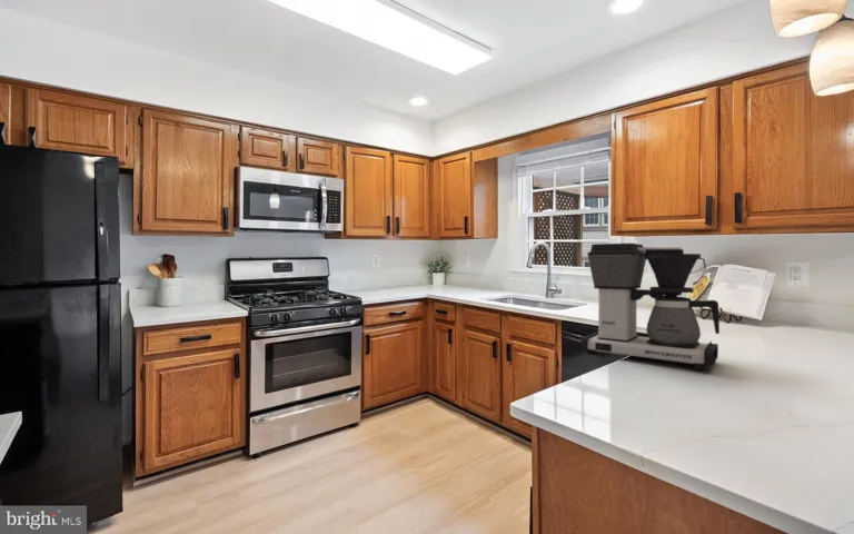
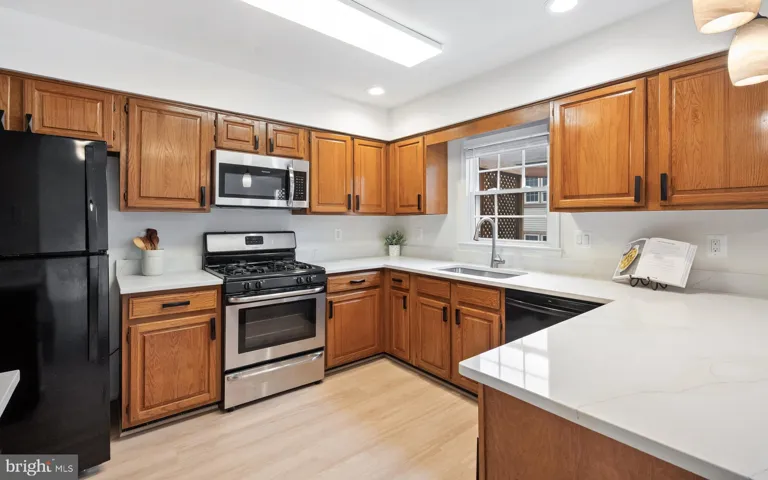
- coffee maker [580,243,721,372]
